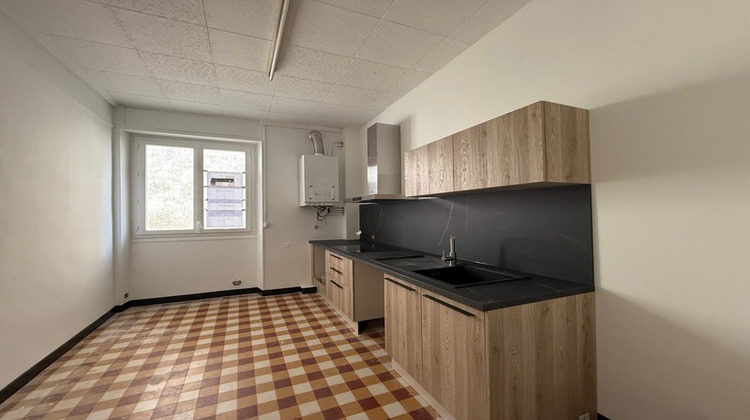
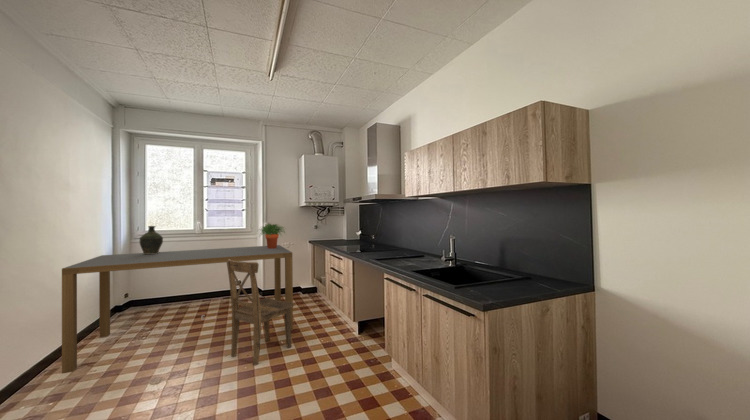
+ dining table [61,244,294,375]
+ ceramic jug [138,225,164,254]
+ potted plant [257,222,287,249]
+ dining chair [226,259,295,367]
